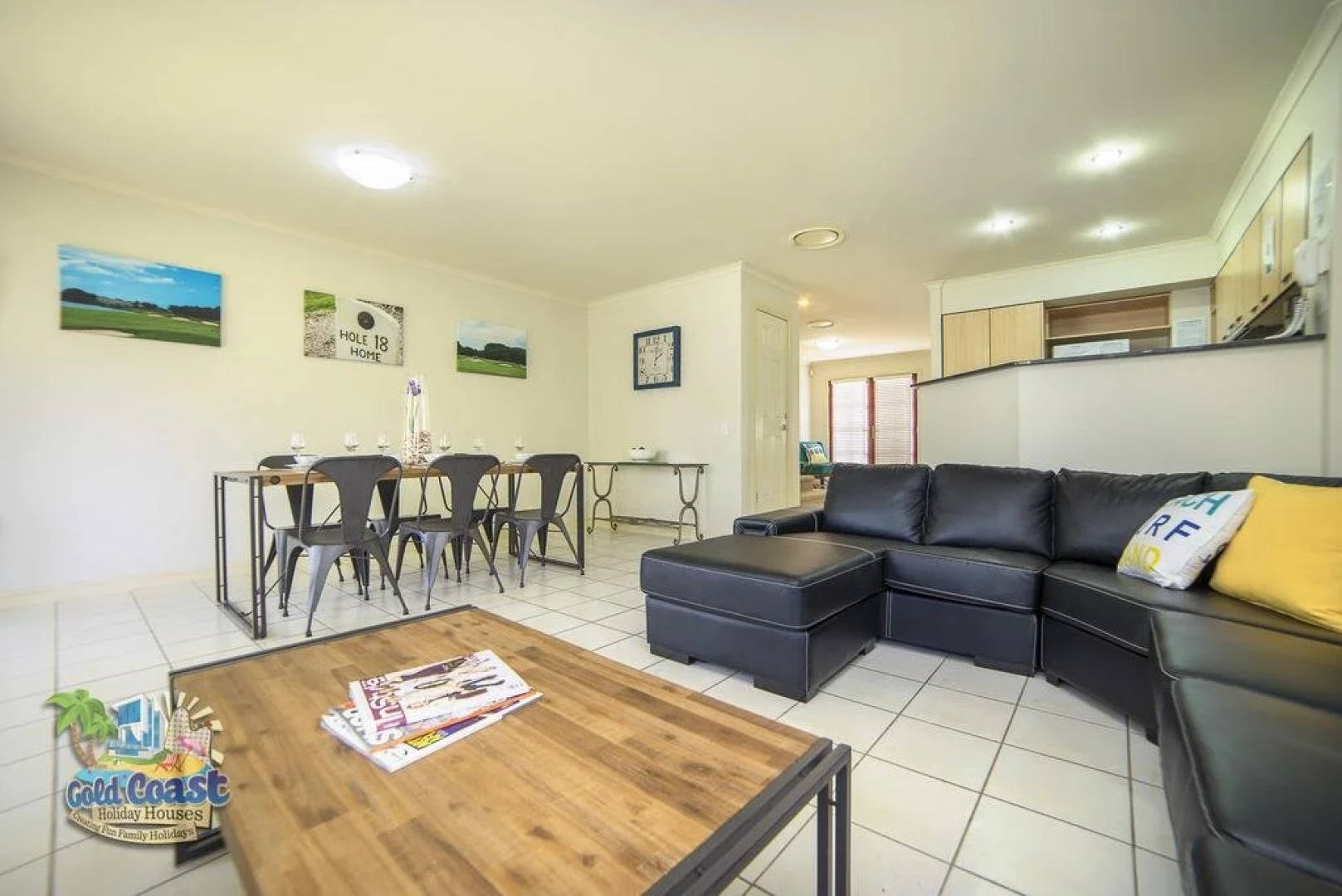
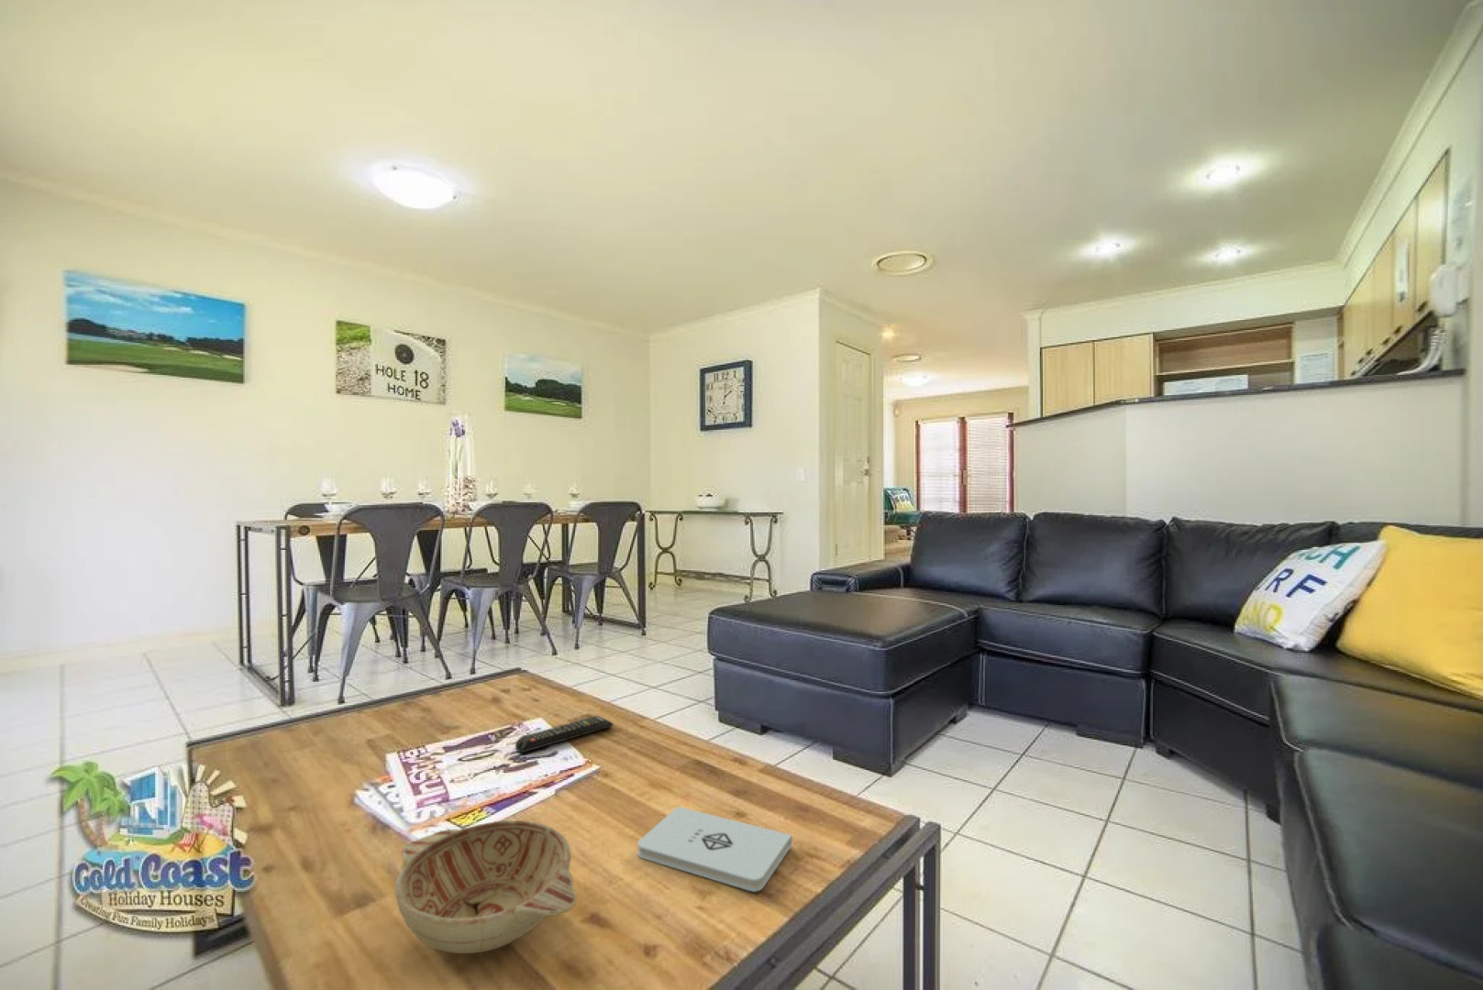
+ decorative bowl [395,820,578,955]
+ notepad [637,805,792,893]
+ remote control [515,715,614,755]
